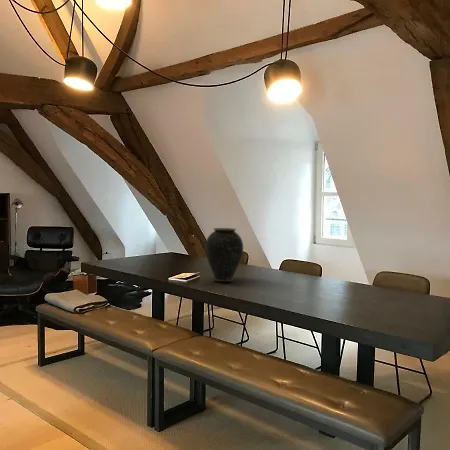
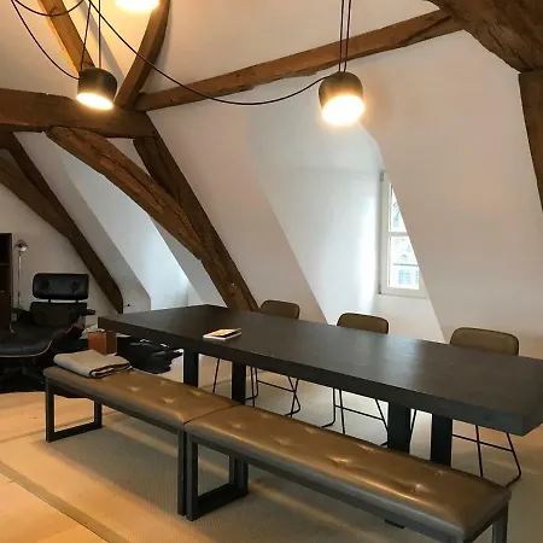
- vase [204,227,244,283]
